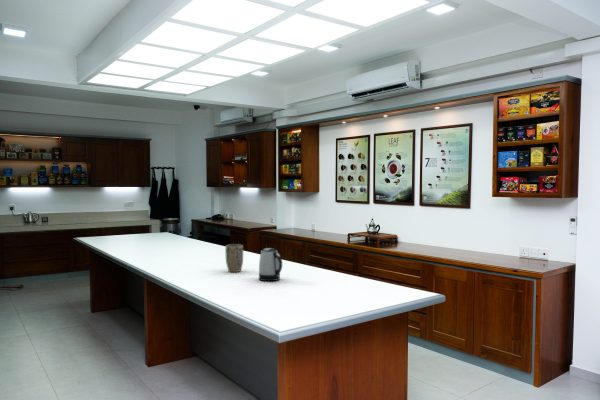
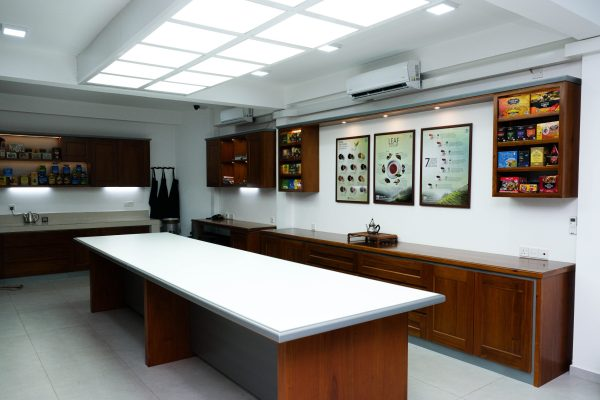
- plant pot [224,243,244,273]
- kettle [258,247,283,282]
